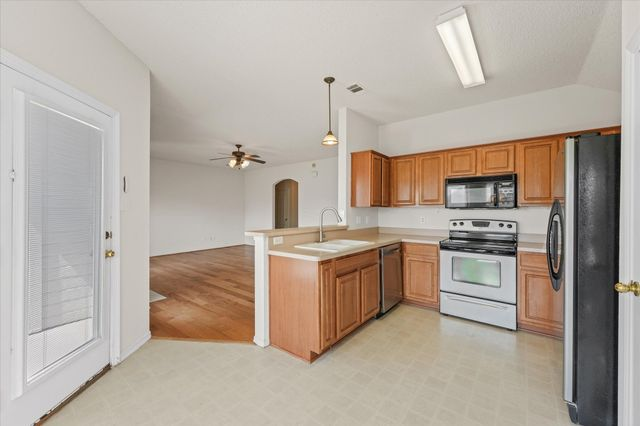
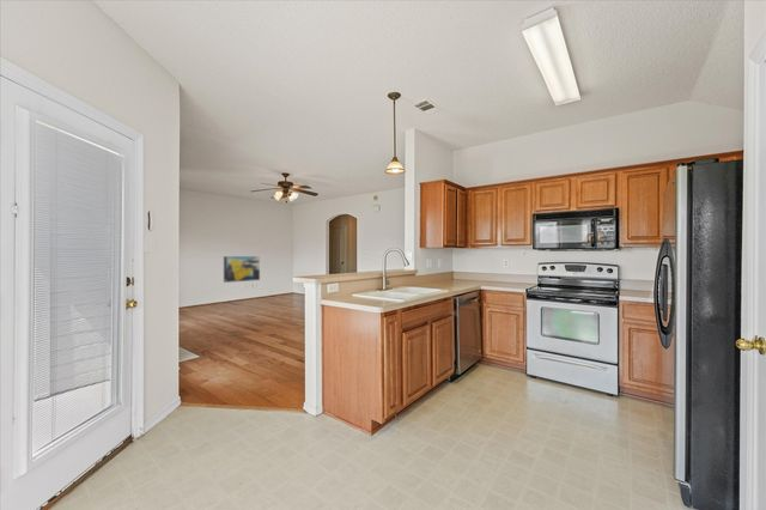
+ wall art [223,255,261,284]
